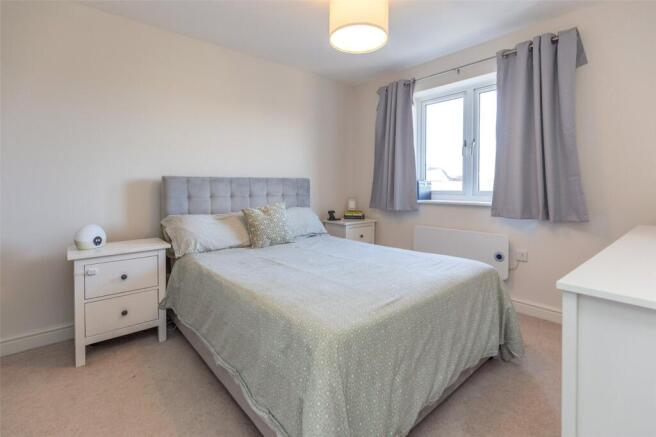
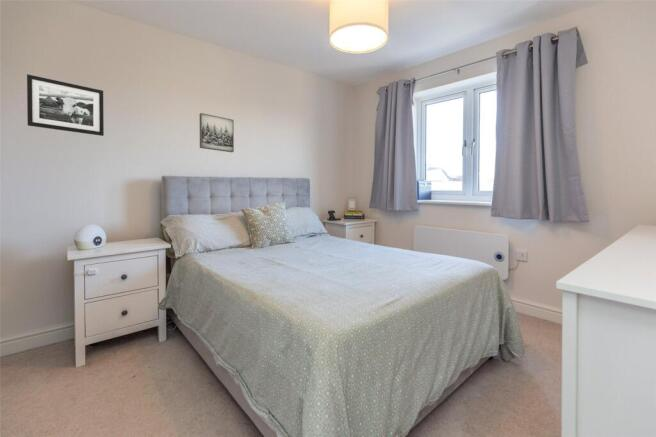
+ wall art [199,112,235,153]
+ picture frame [26,73,105,137]
